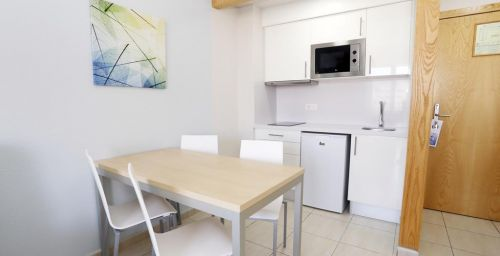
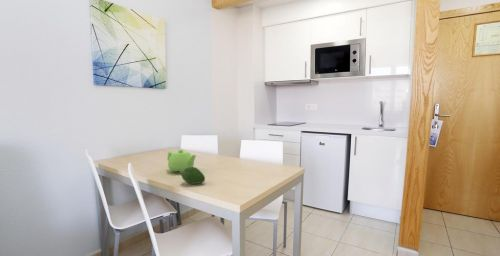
+ teapot [166,149,197,174]
+ fruit [180,166,206,185]
